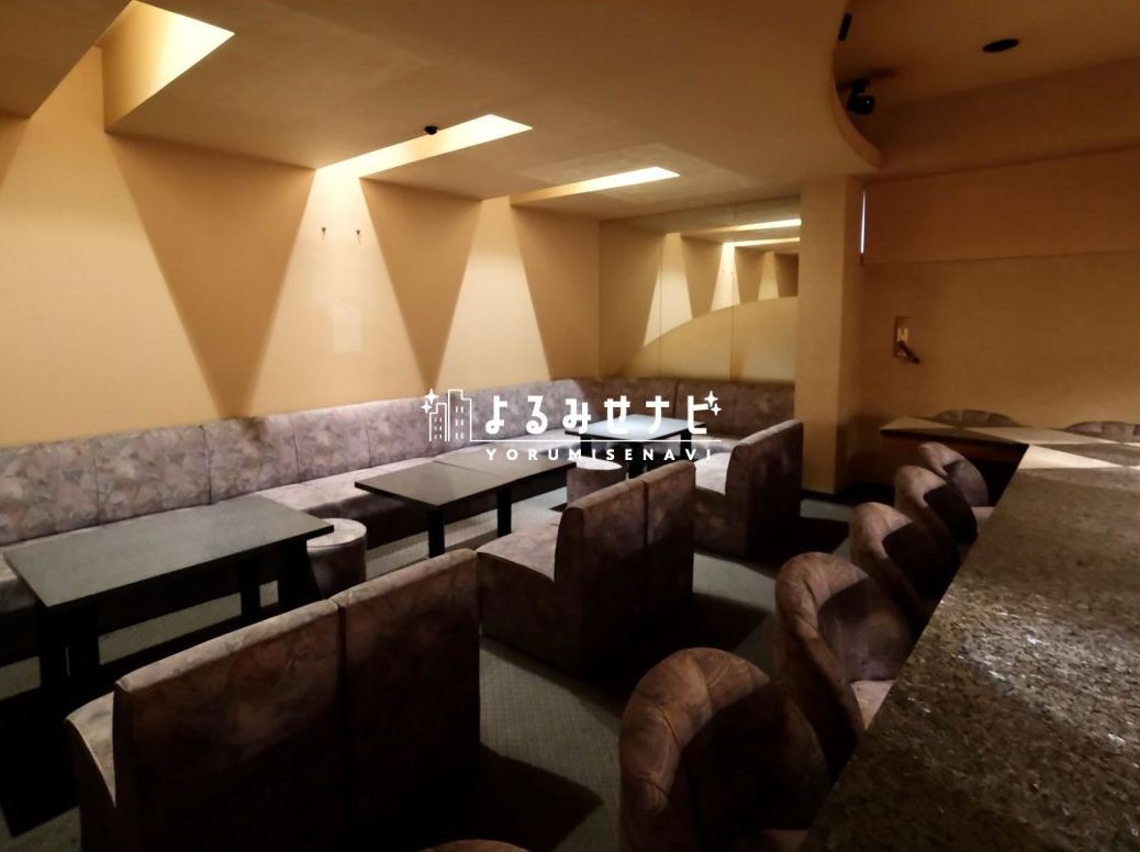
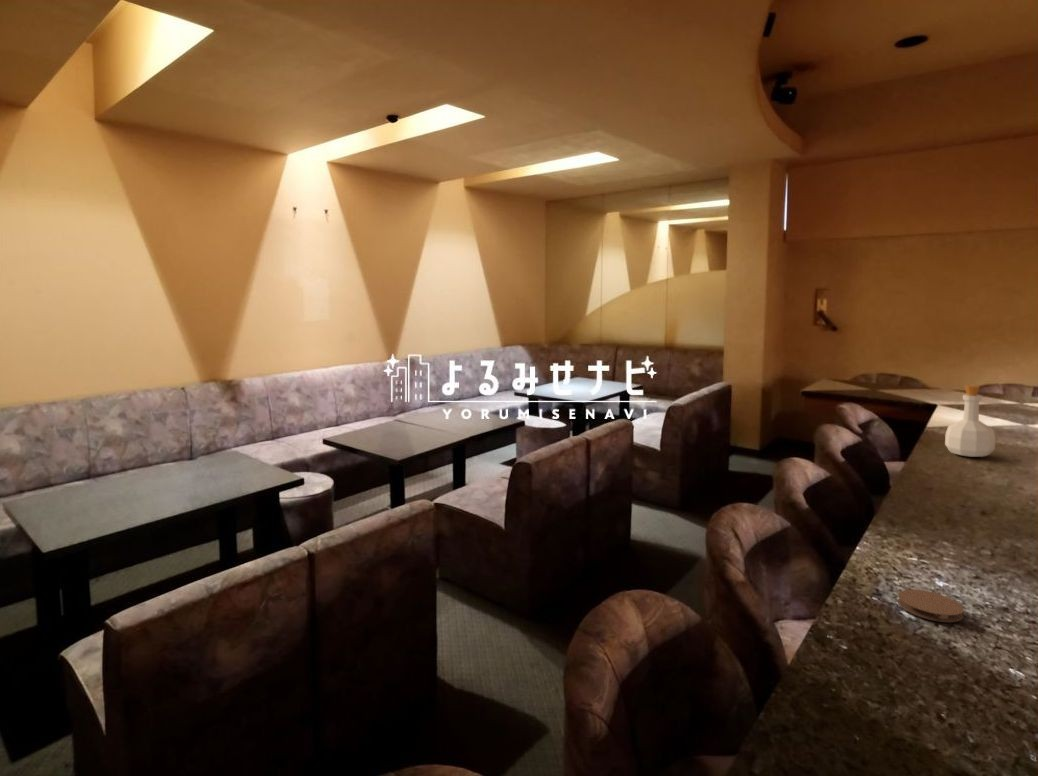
+ coaster [897,588,965,623]
+ bottle [944,384,996,458]
